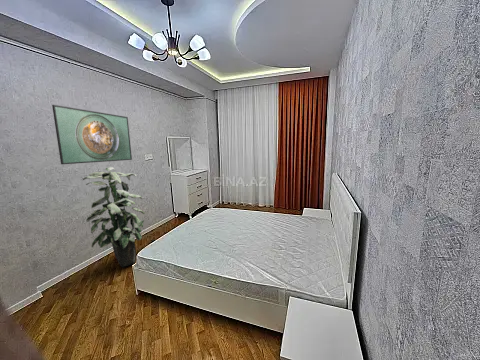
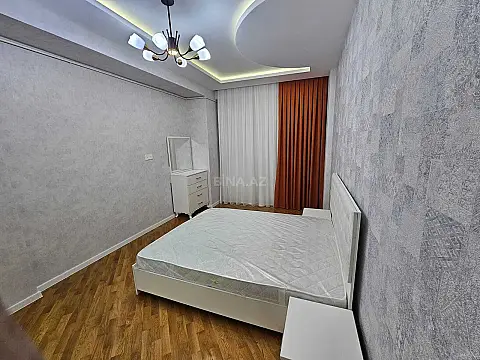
- indoor plant [82,166,146,268]
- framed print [51,104,133,165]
